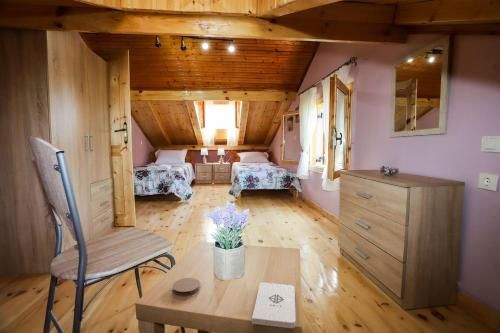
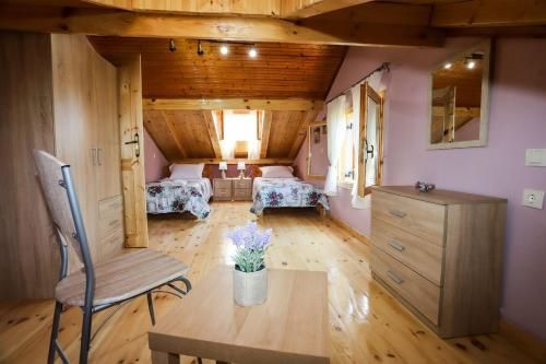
- notepad [251,281,297,329]
- coaster [172,277,201,296]
